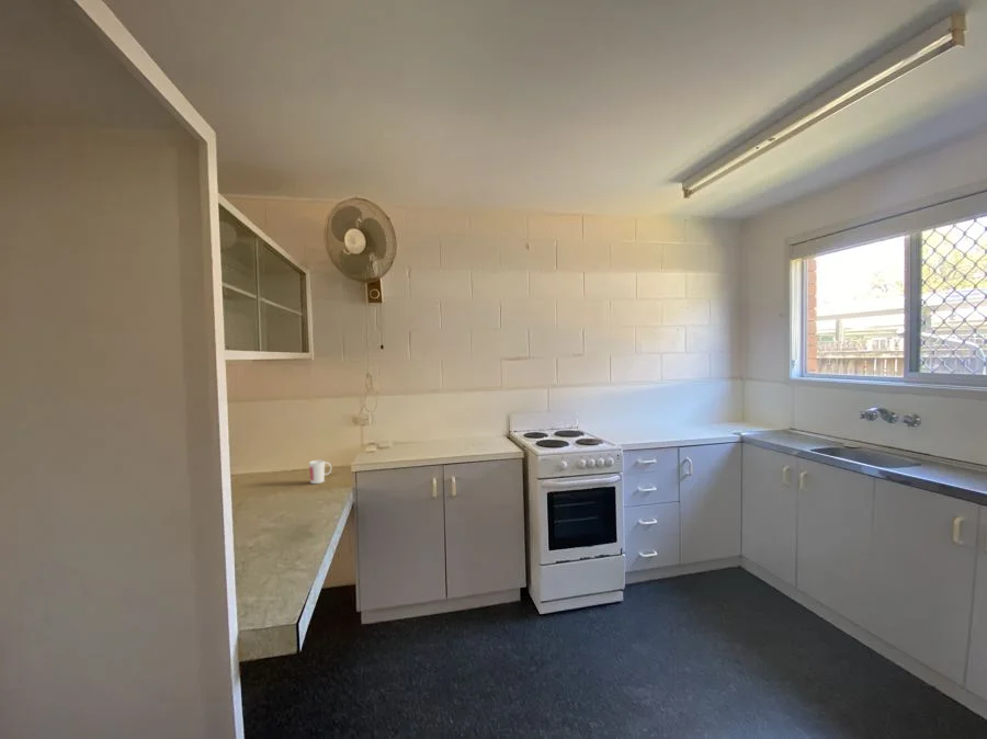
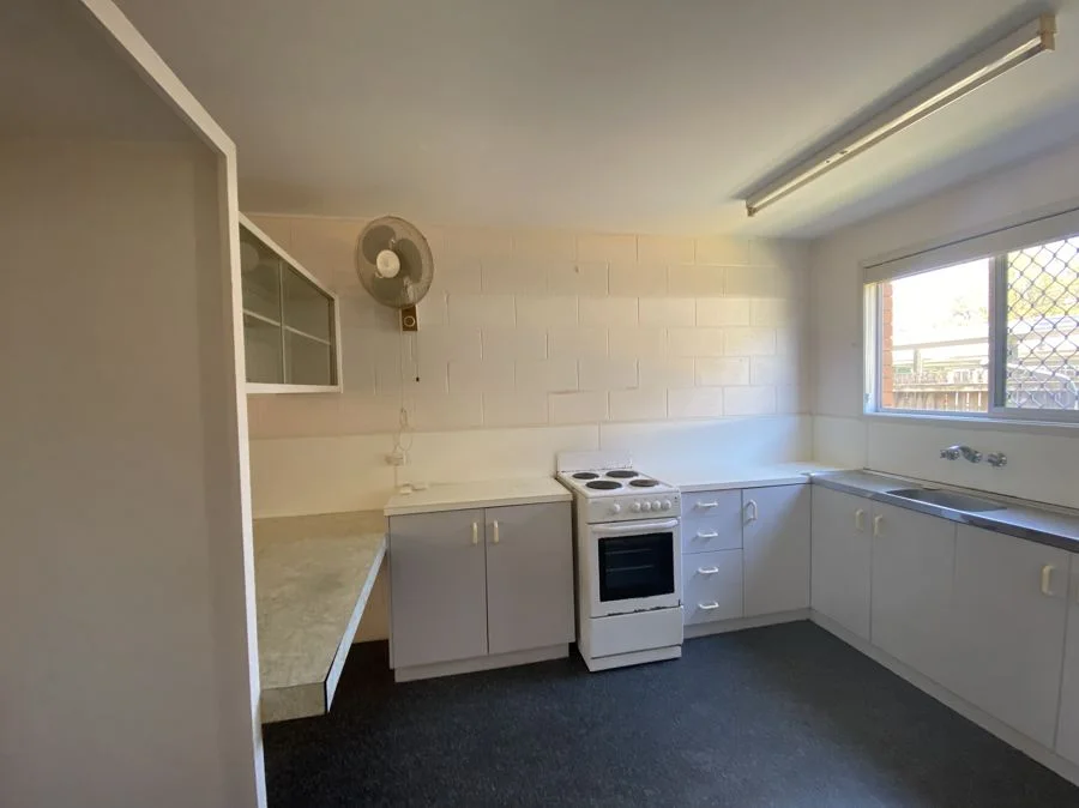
- mug [308,459,332,485]
